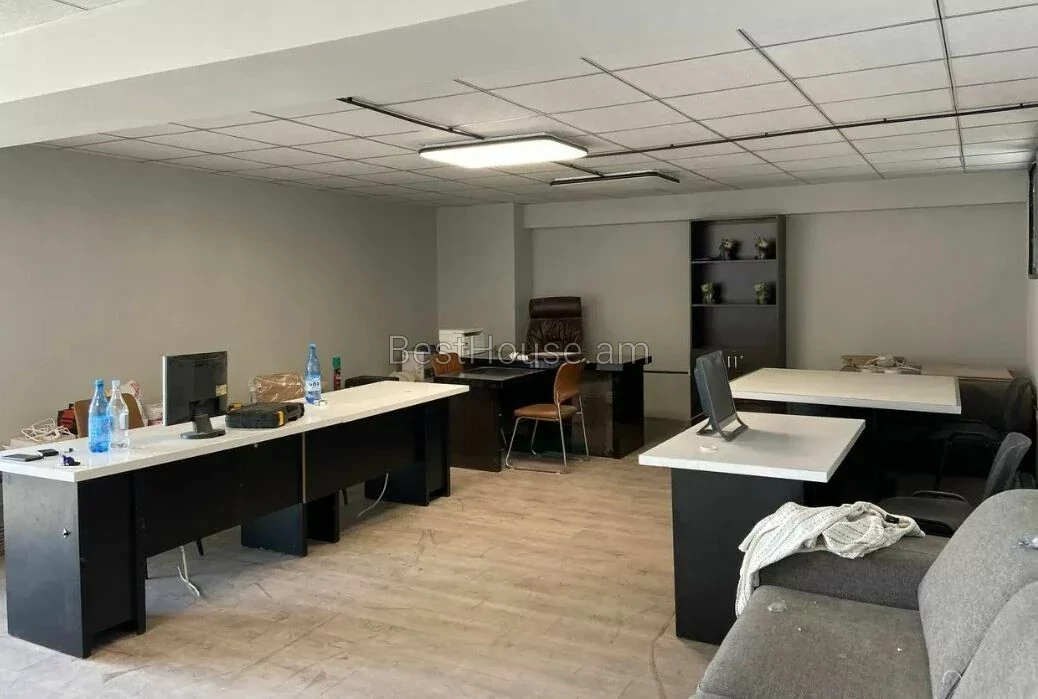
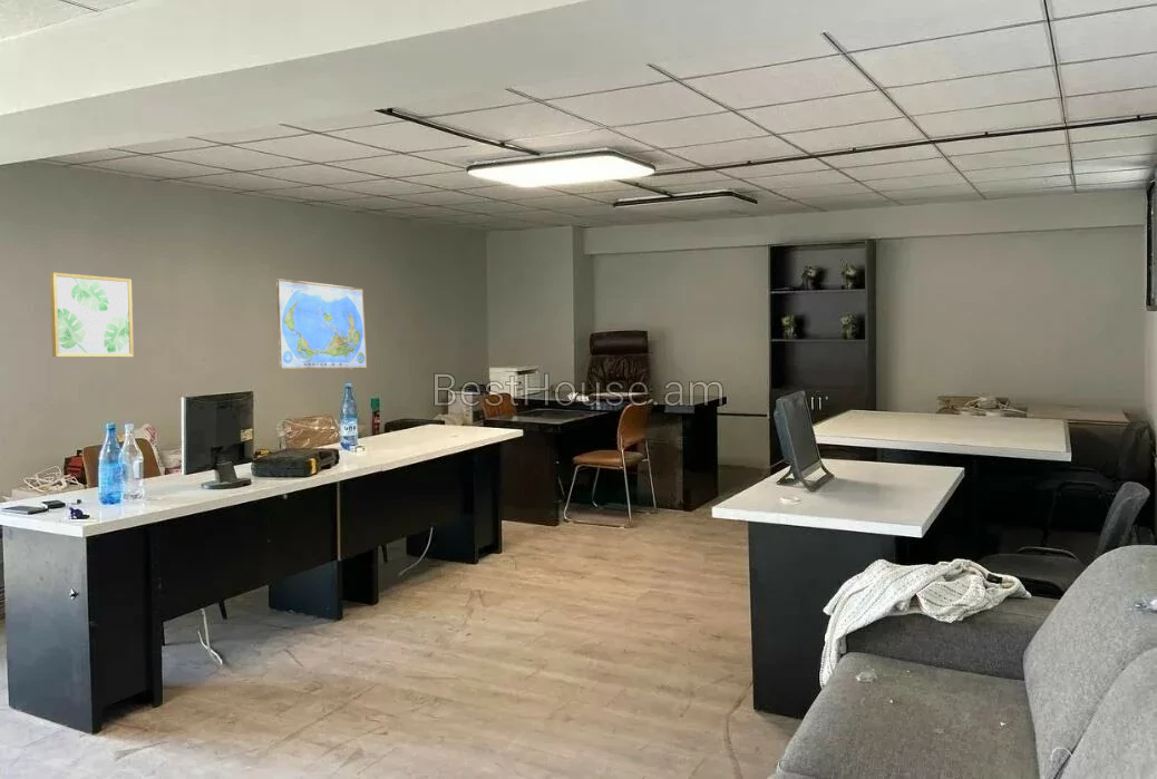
+ wall art [49,272,135,358]
+ world map [275,277,368,370]
